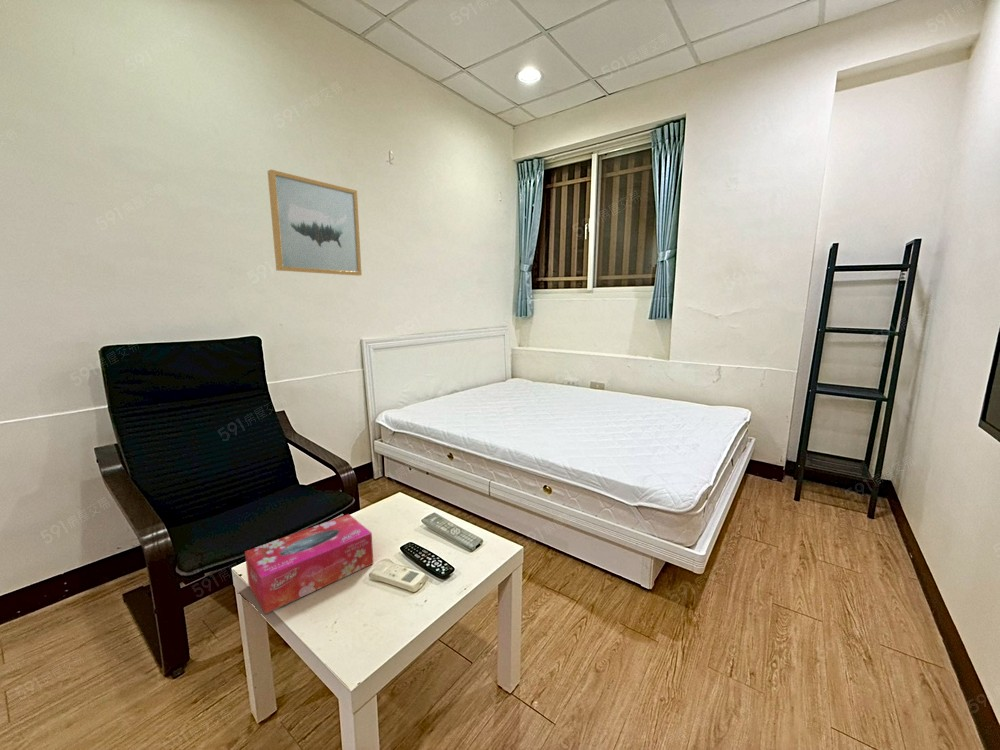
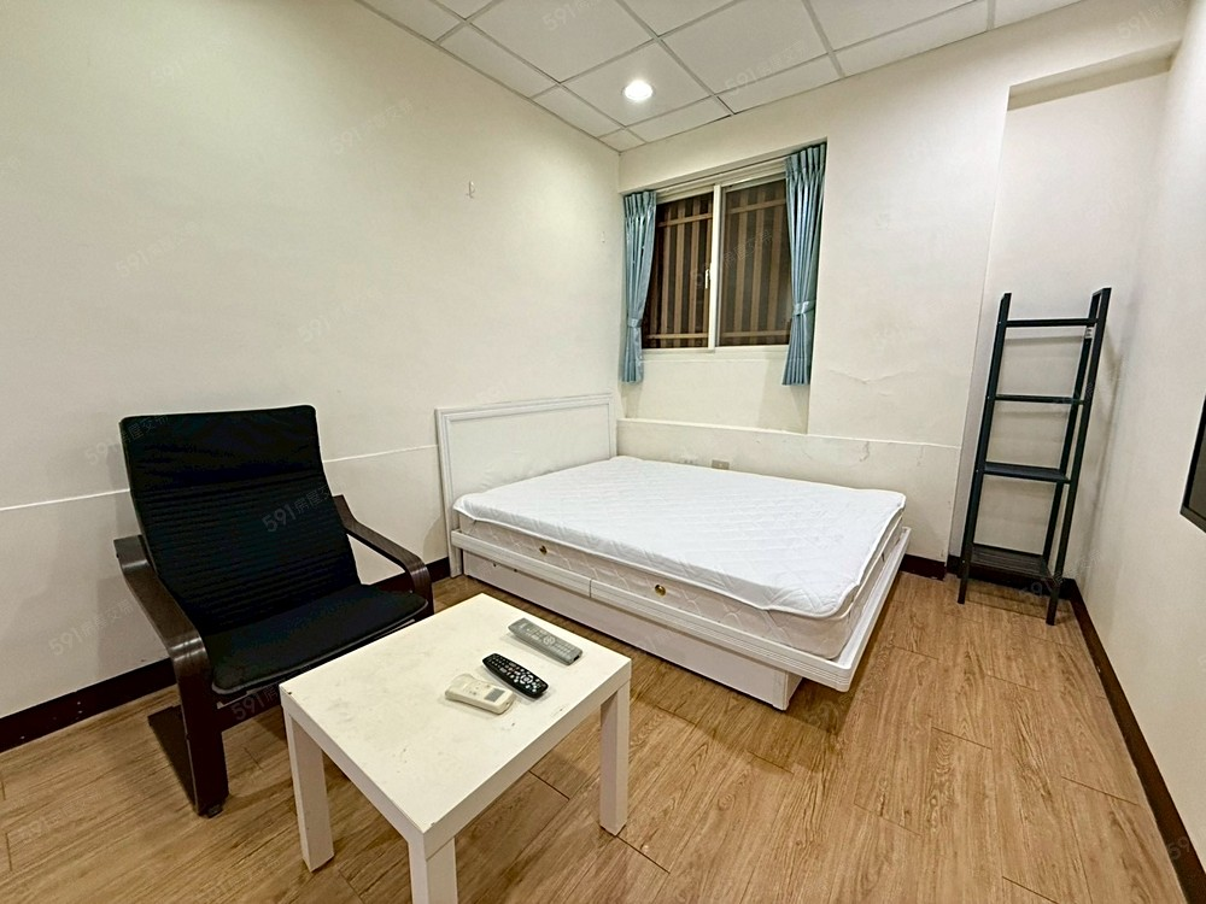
- tissue box [244,513,374,615]
- wall art [267,169,363,277]
